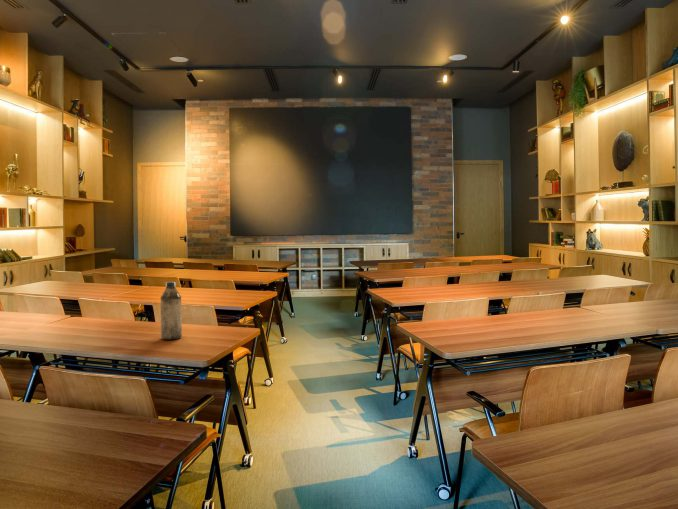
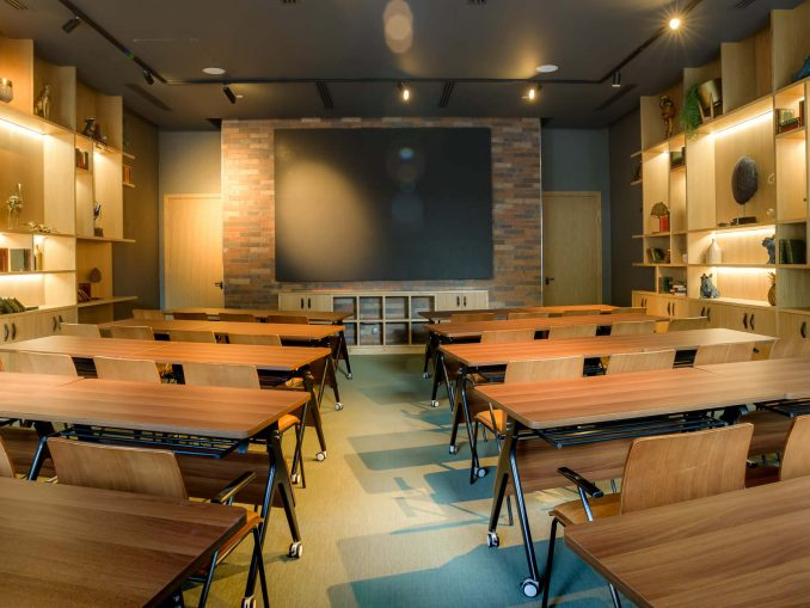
- water bottle [160,281,183,341]
